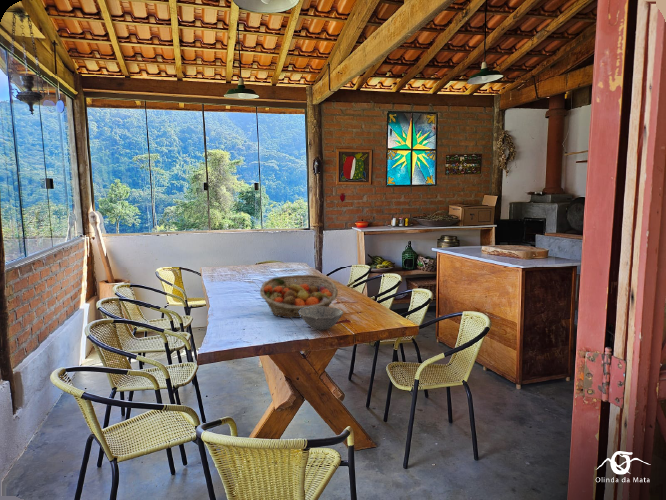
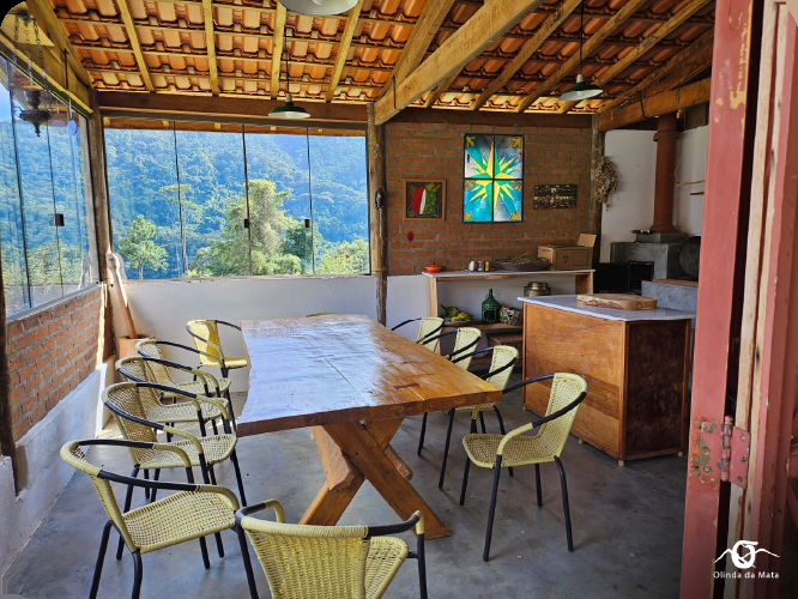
- fruit basket [259,274,339,319]
- bowl [299,306,344,331]
